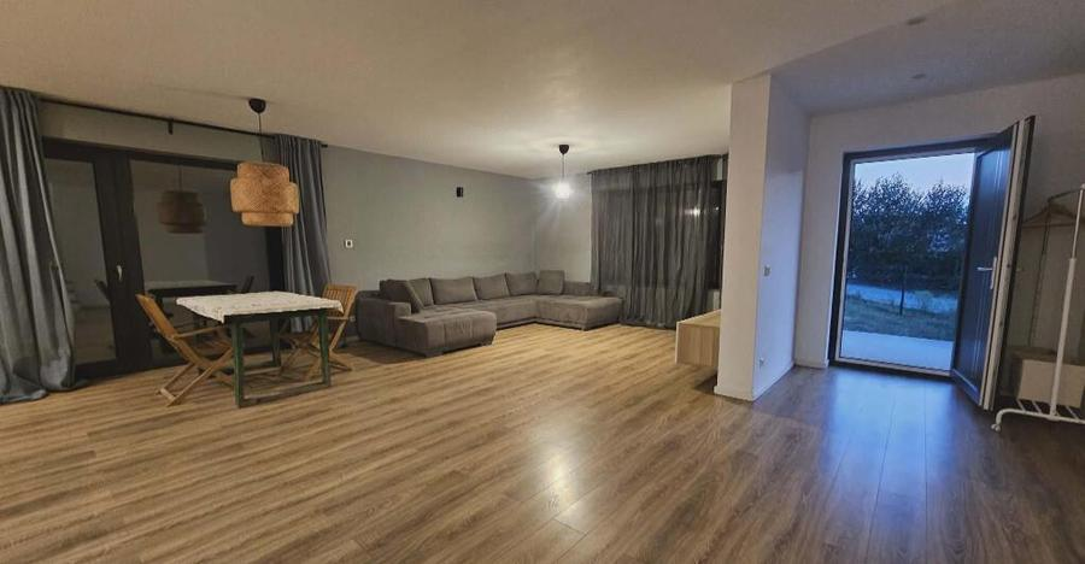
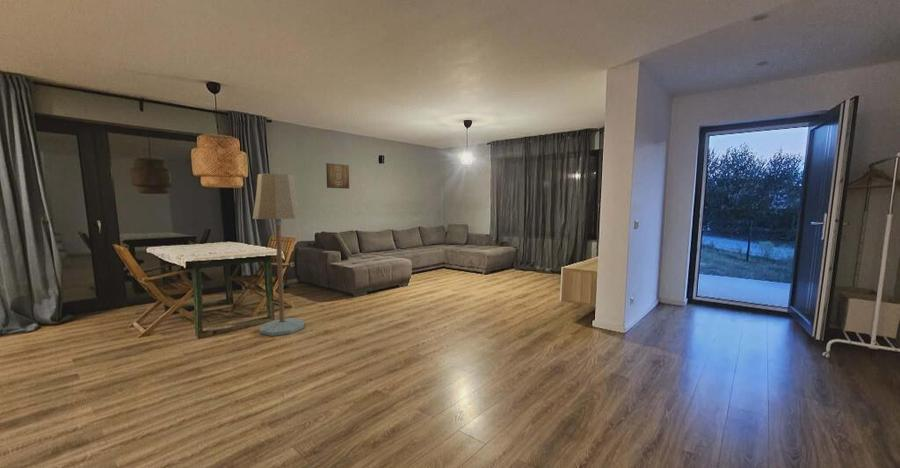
+ wall art [325,162,350,190]
+ floor lamp [252,173,305,337]
